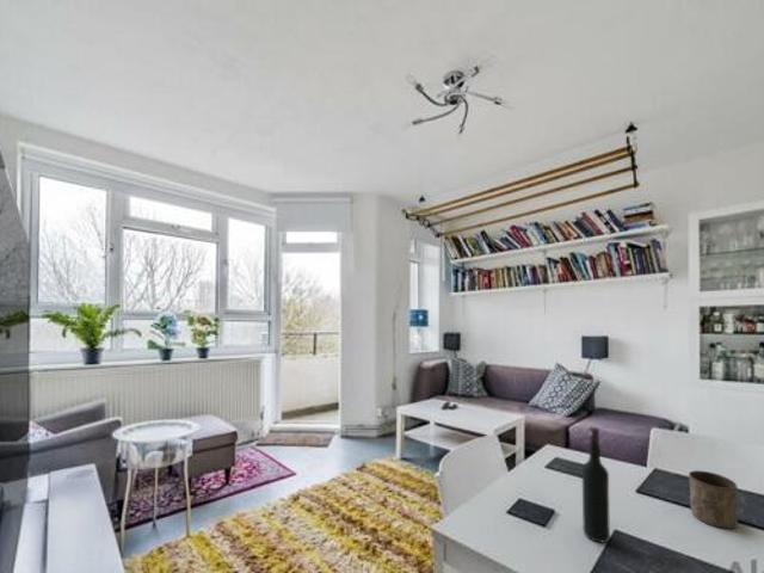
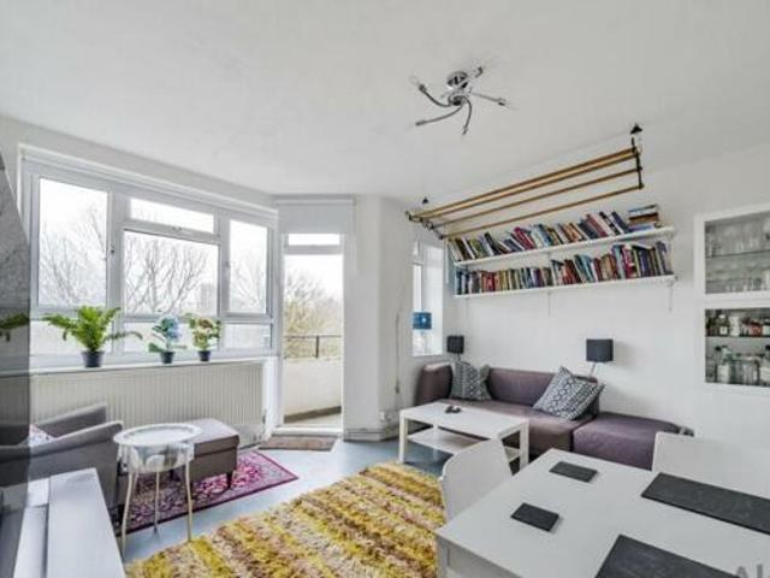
- wine bottle [580,426,611,544]
- cup [688,469,739,530]
